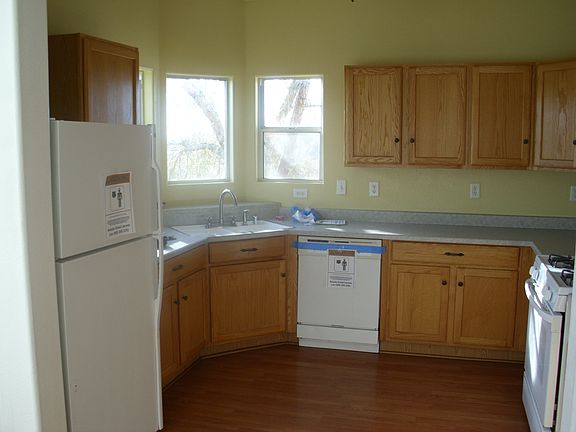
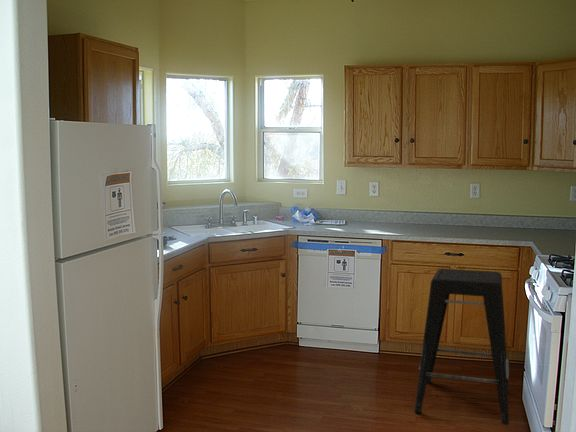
+ stool [414,268,510,426]
